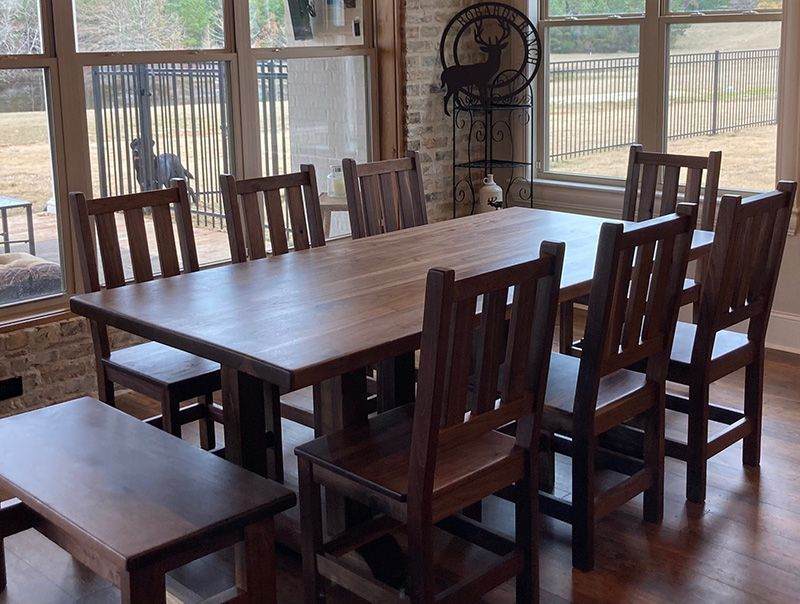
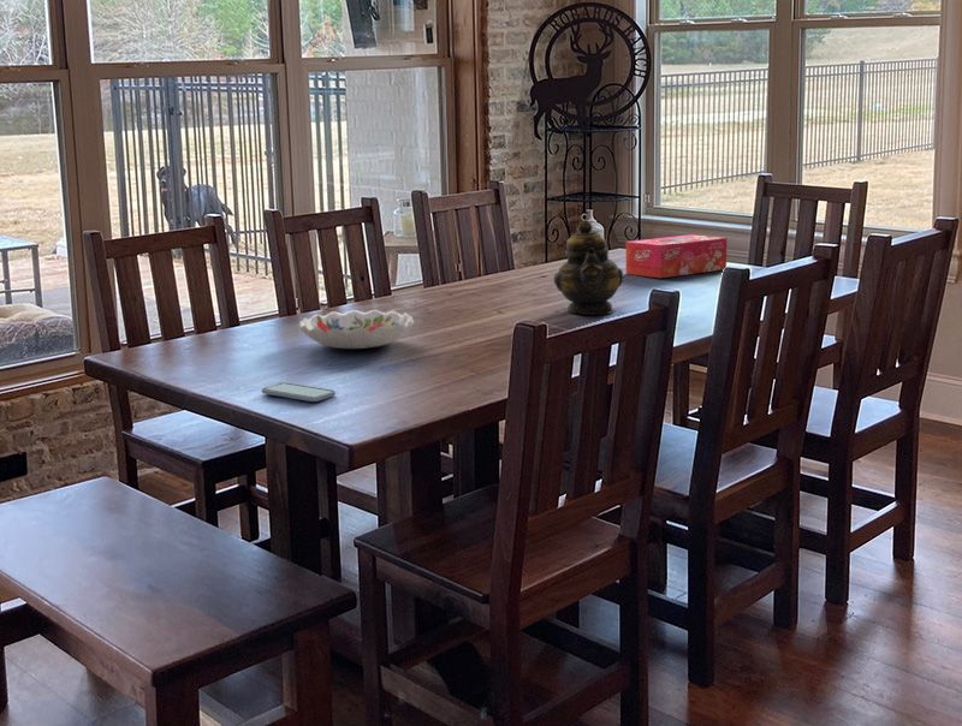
+ tissue box [625,233,728,279]
+ smartphone [261,381,337,403]
+ decorative bowl [298,309,415,350]
+ teapot [553,219,624,316]
